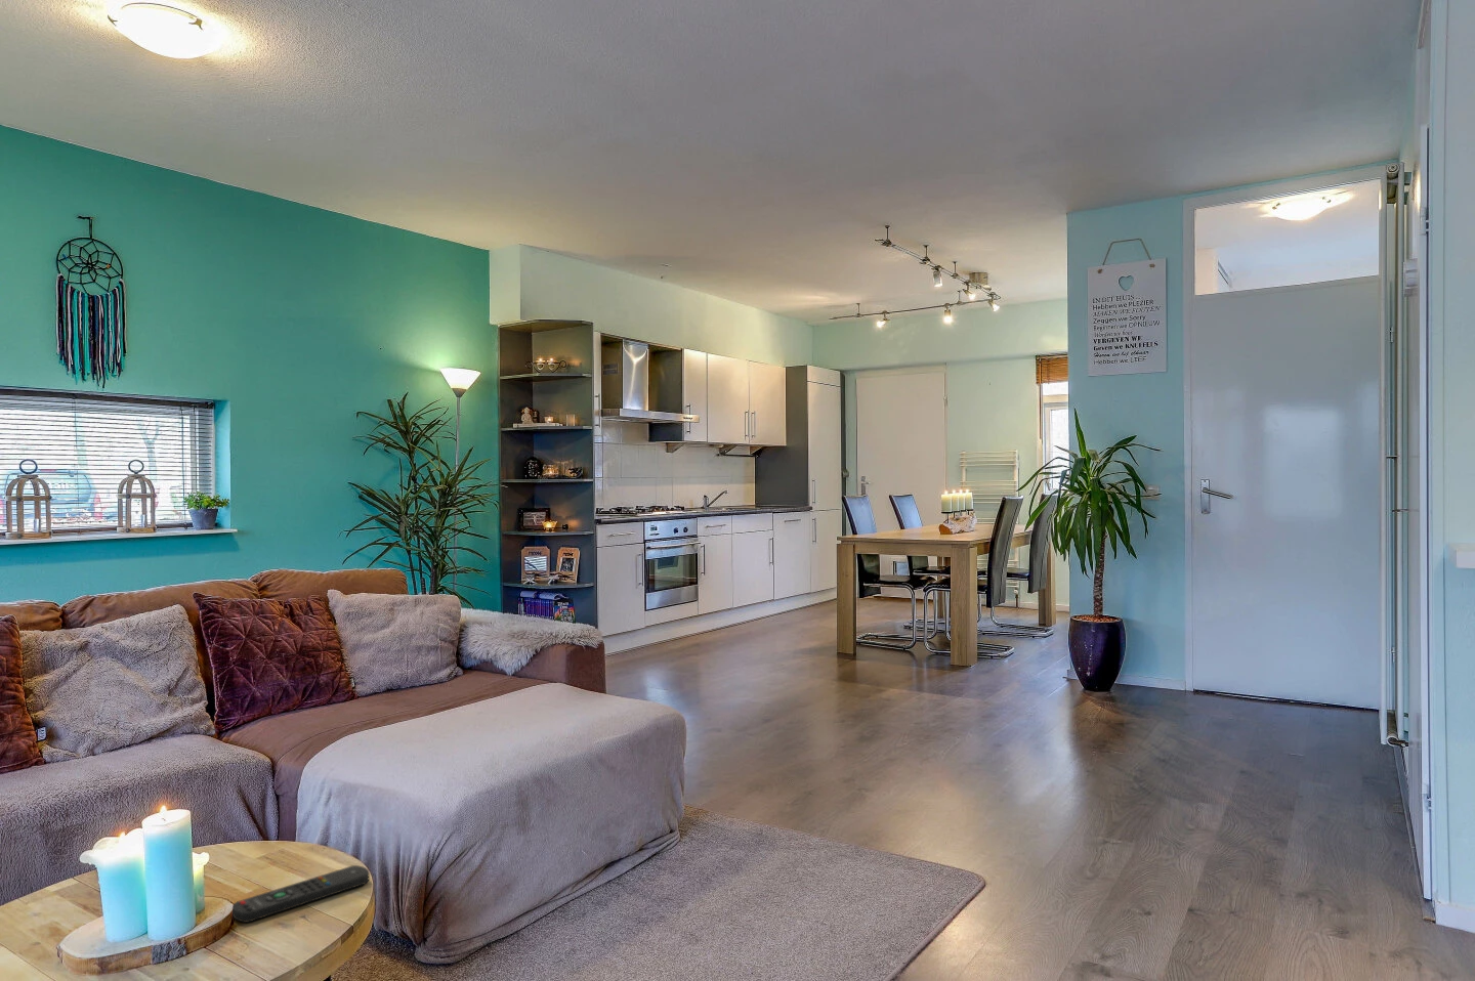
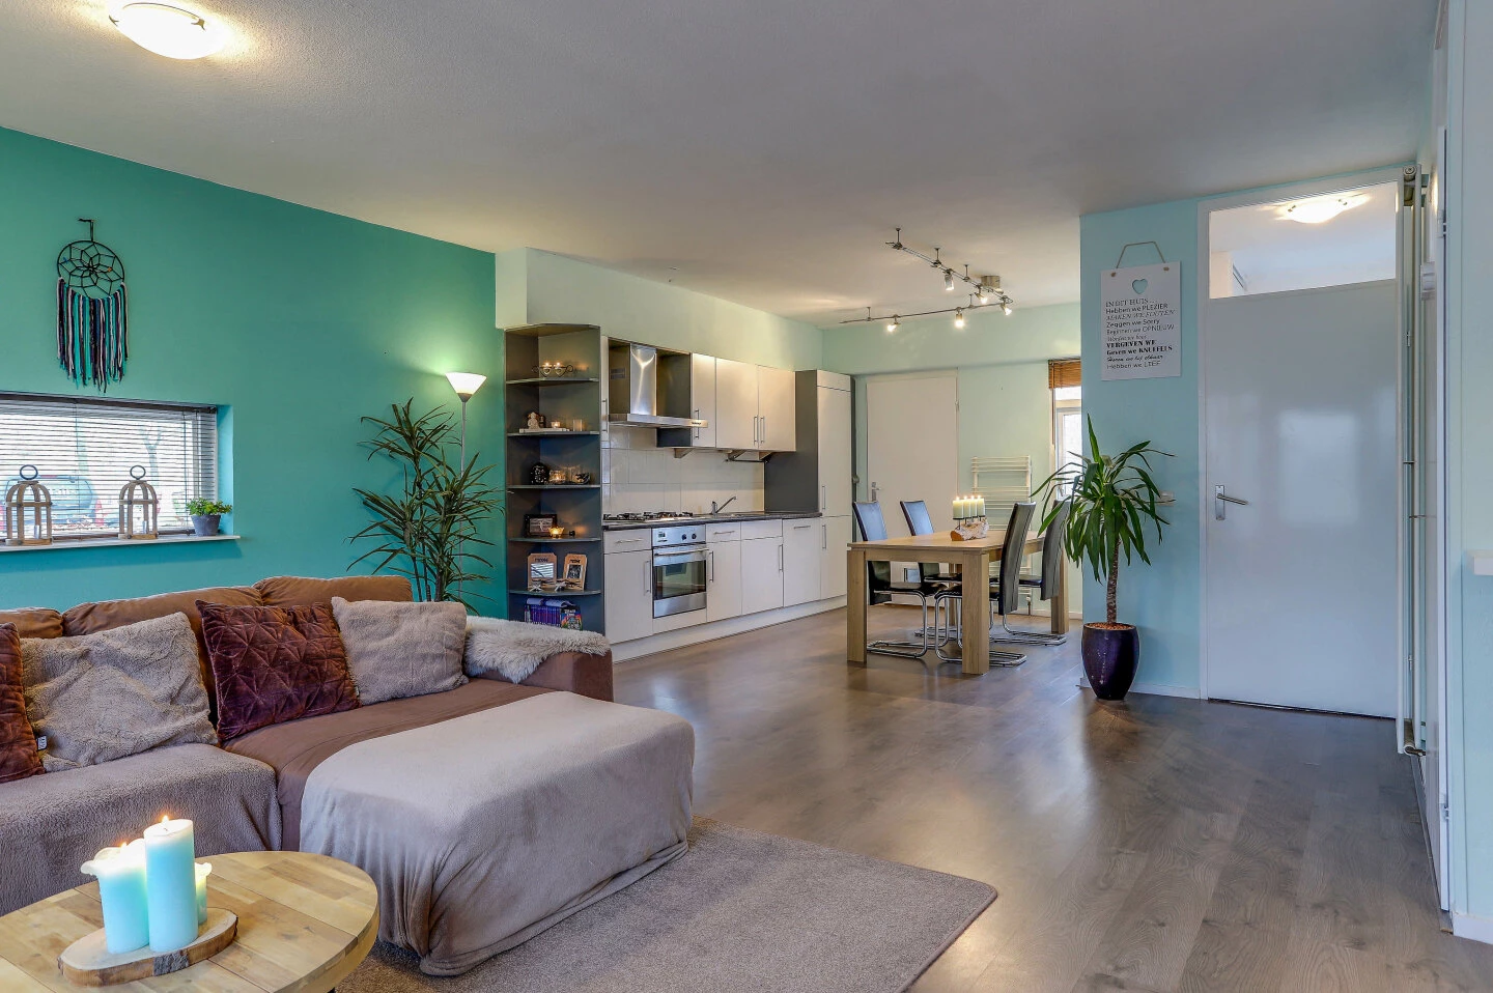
- remote control [231,864,370,924]
